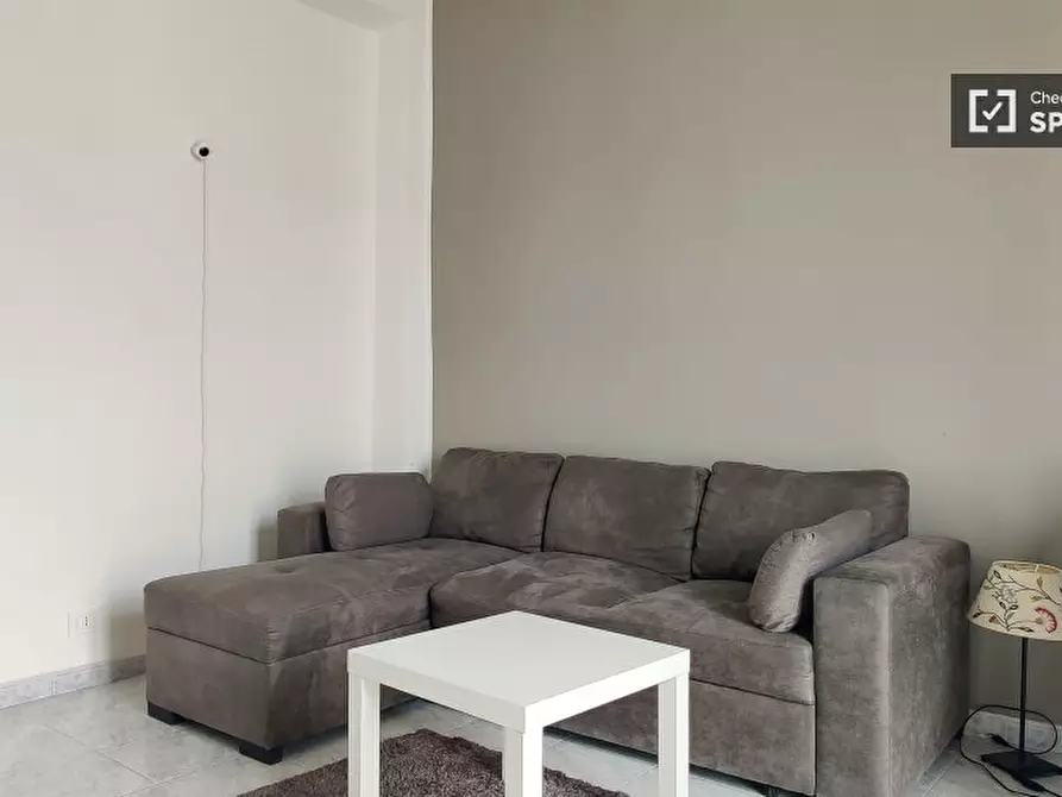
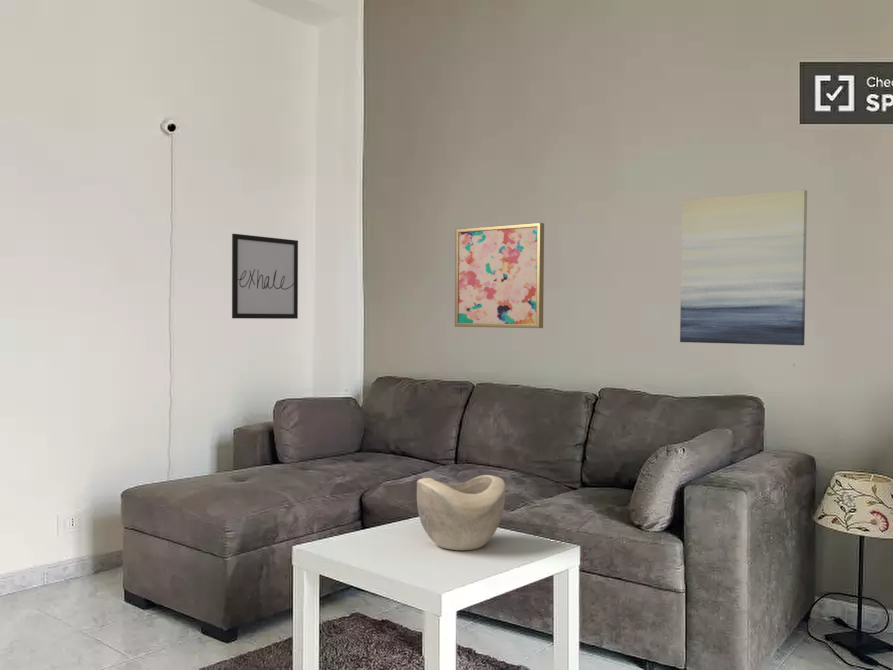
+ decorative bowl [416,474,506,551]
+ wall art [231,233,299,320]
+ wall art [679,189,808,346]
+ wall art [454,222,545,329]
